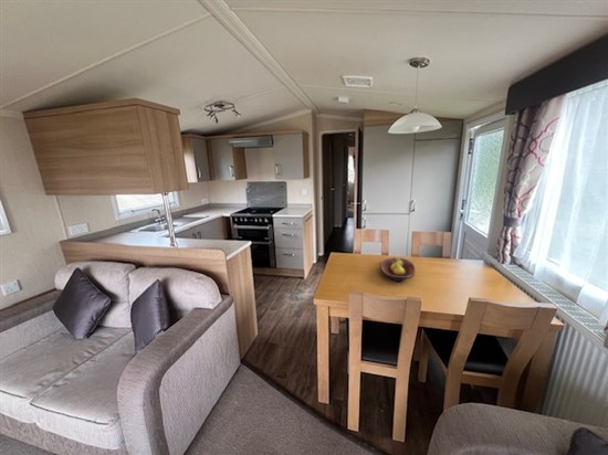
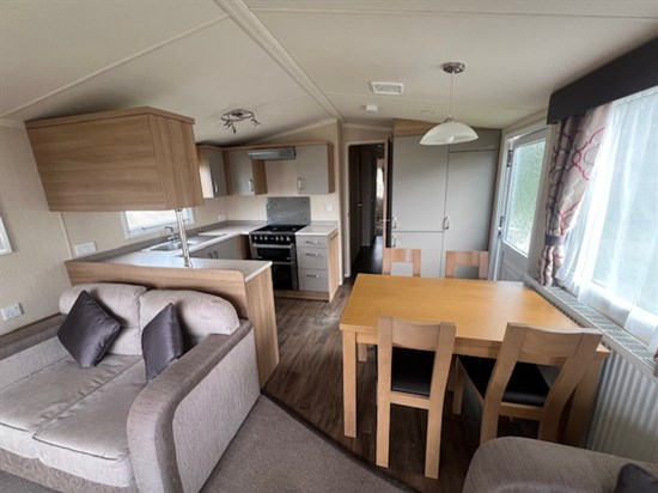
- fruit bowl [380,256,417,283]
